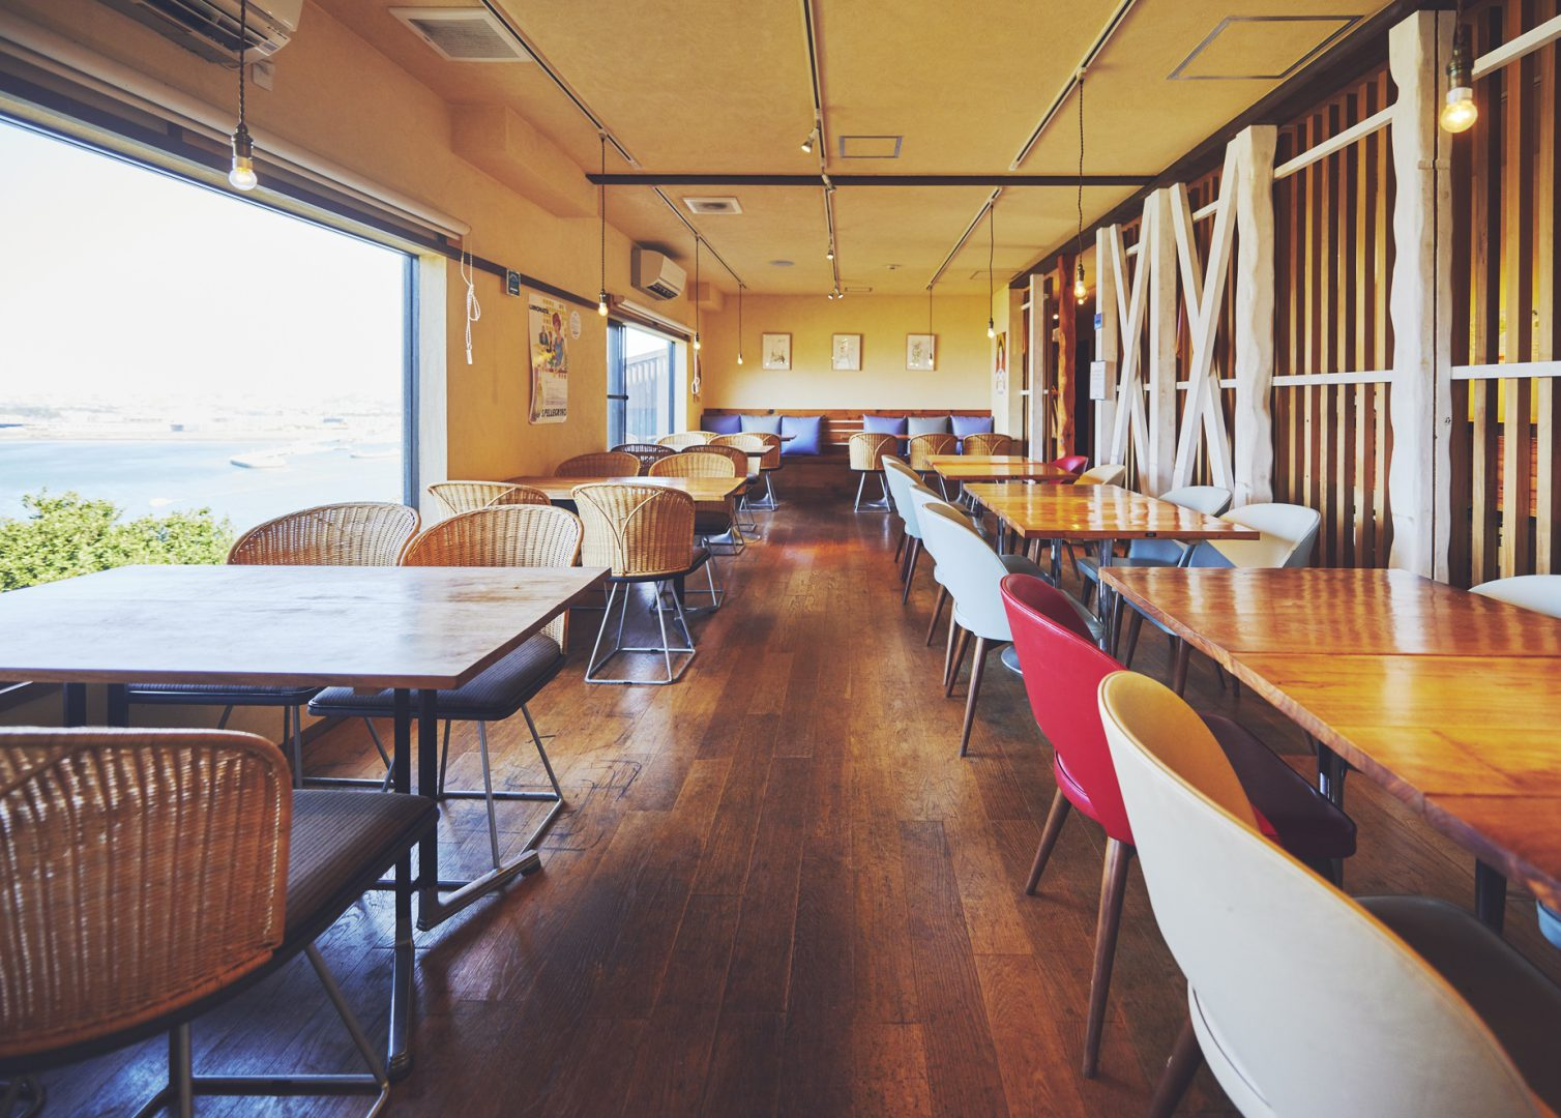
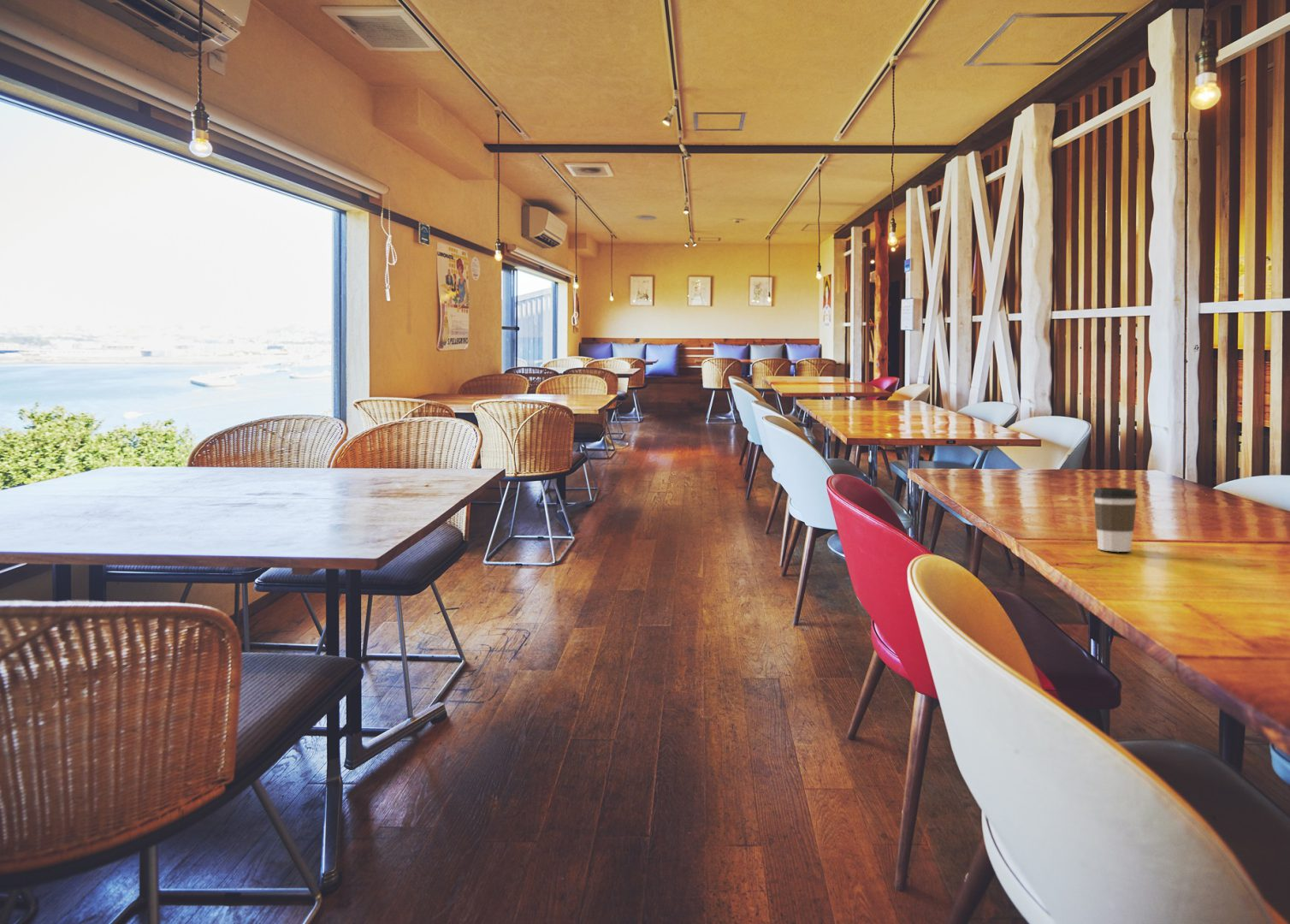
+ coffee cup [1092,487,1139,553]
